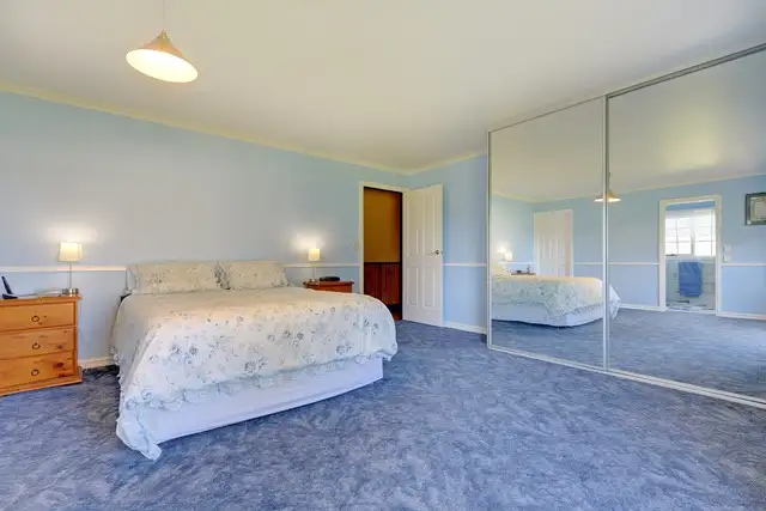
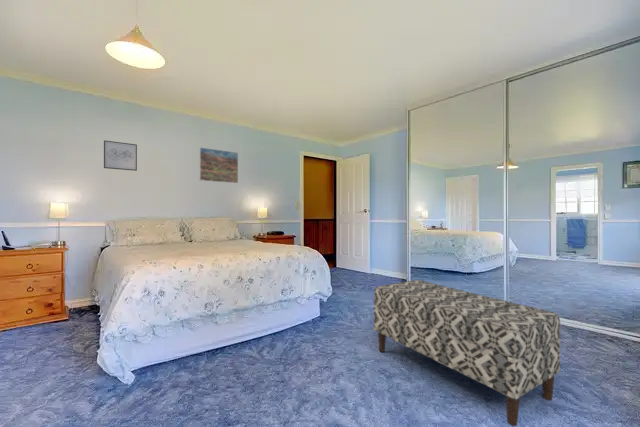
+ wall art [103,139,138,172]
+ bench [373,279,562,427]
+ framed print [198,146,239,184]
